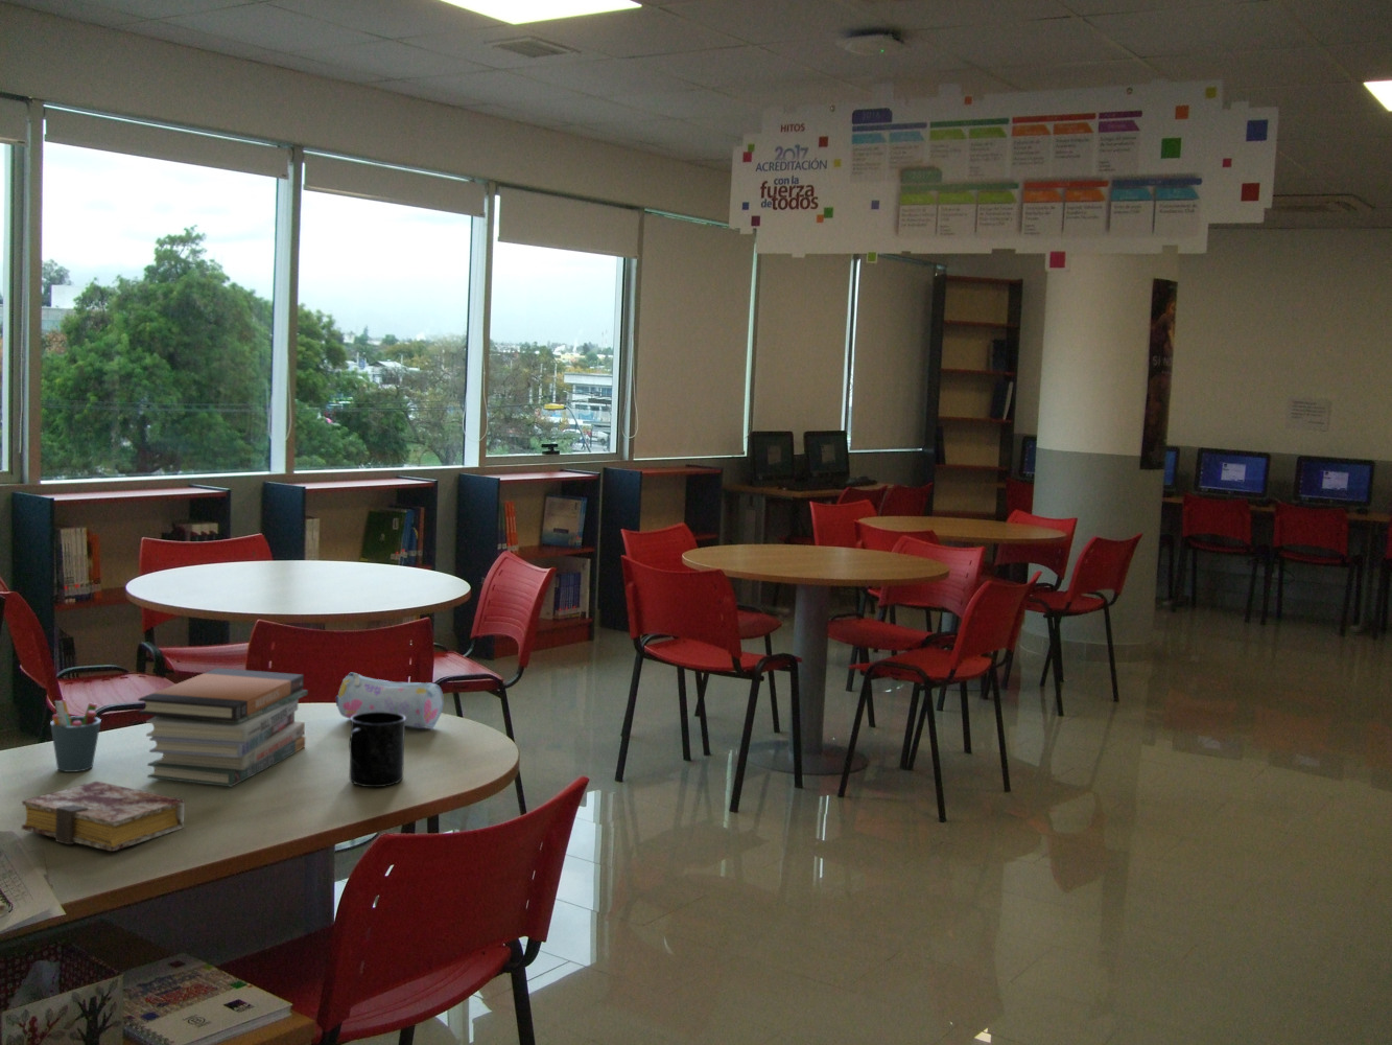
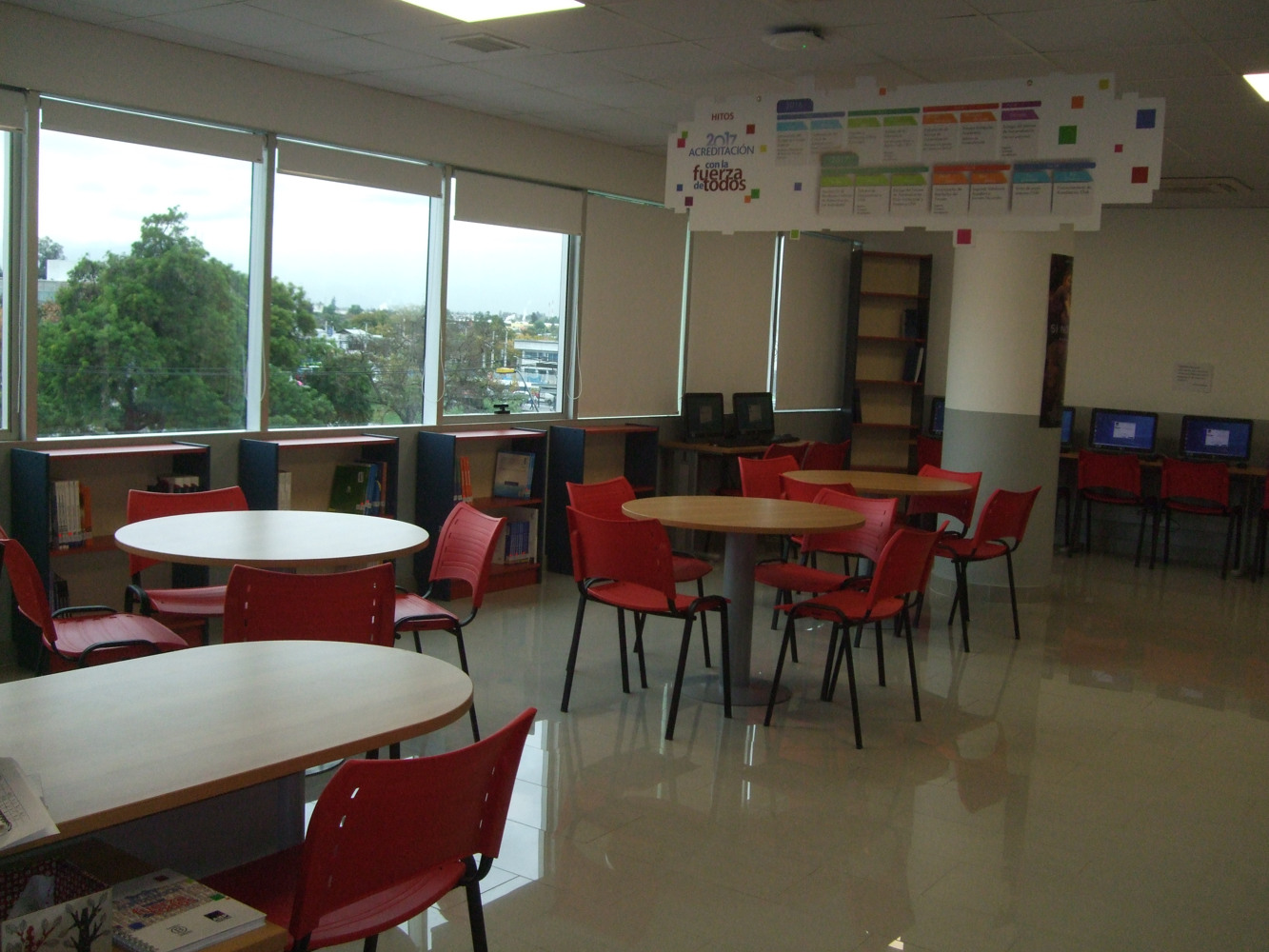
- pen holder [49,699,102,773]
- mug [349,711,406,788]
- book stack [137,666,309,788]
- book [21,780,185,853]
- pencil case [336,672,445,729]
